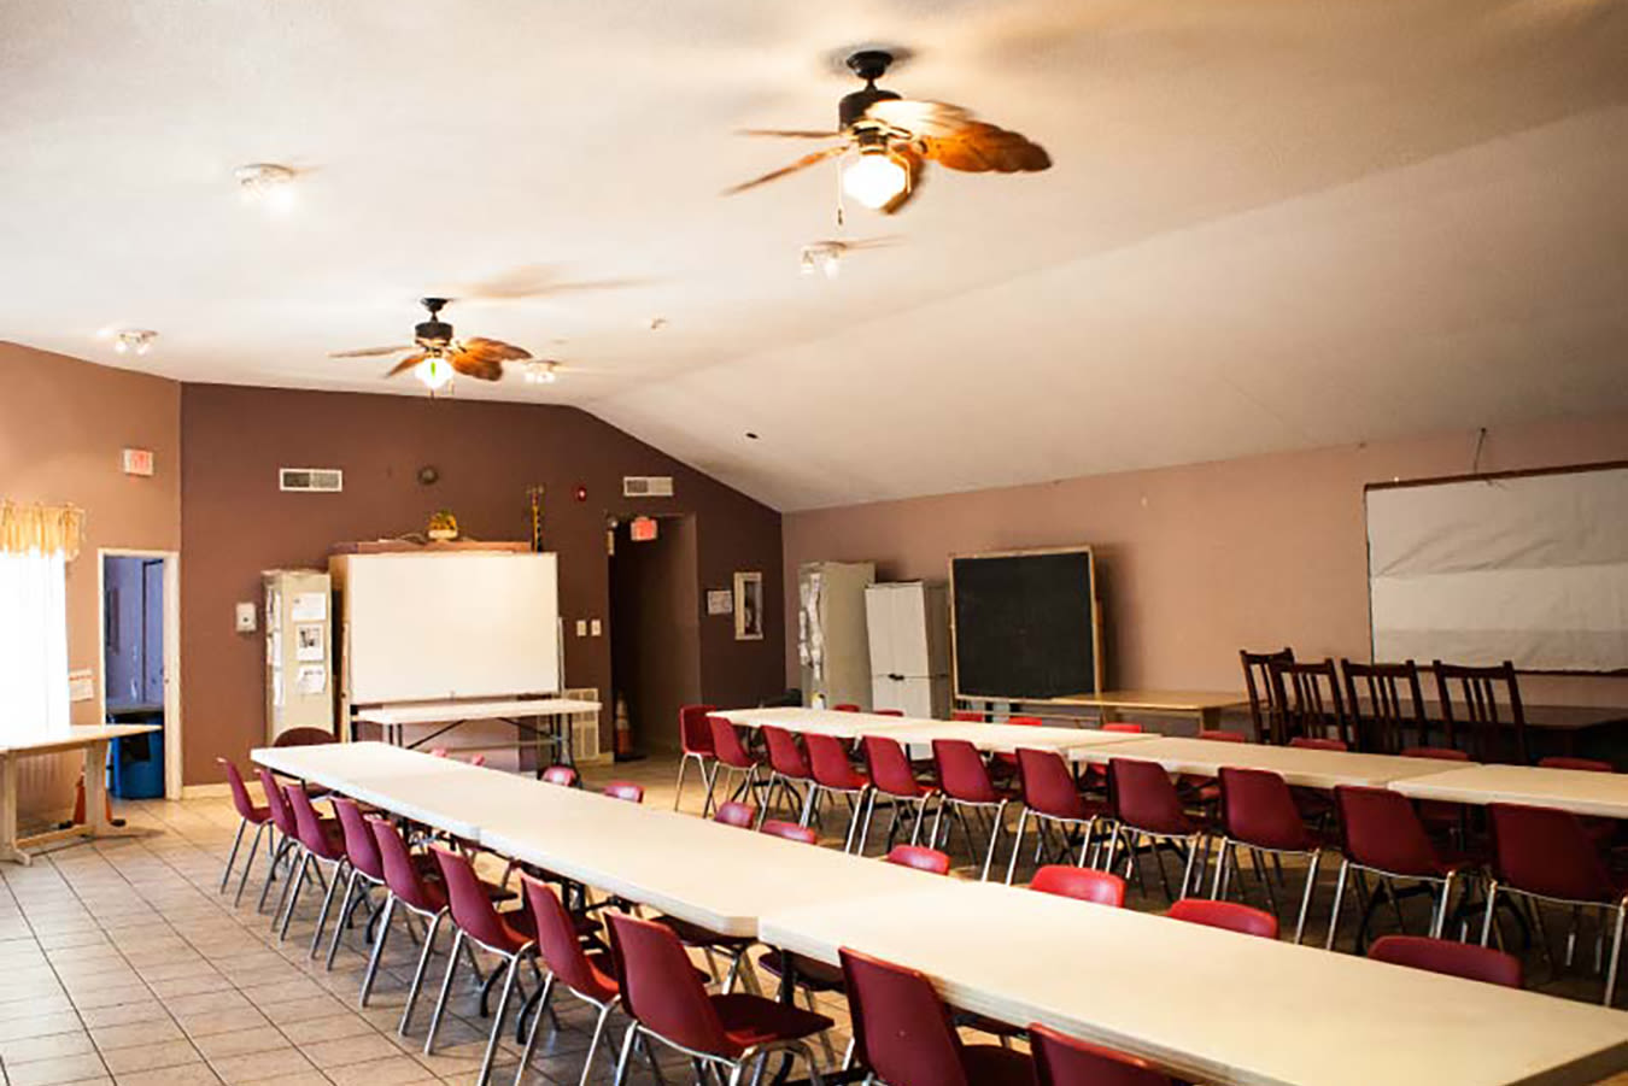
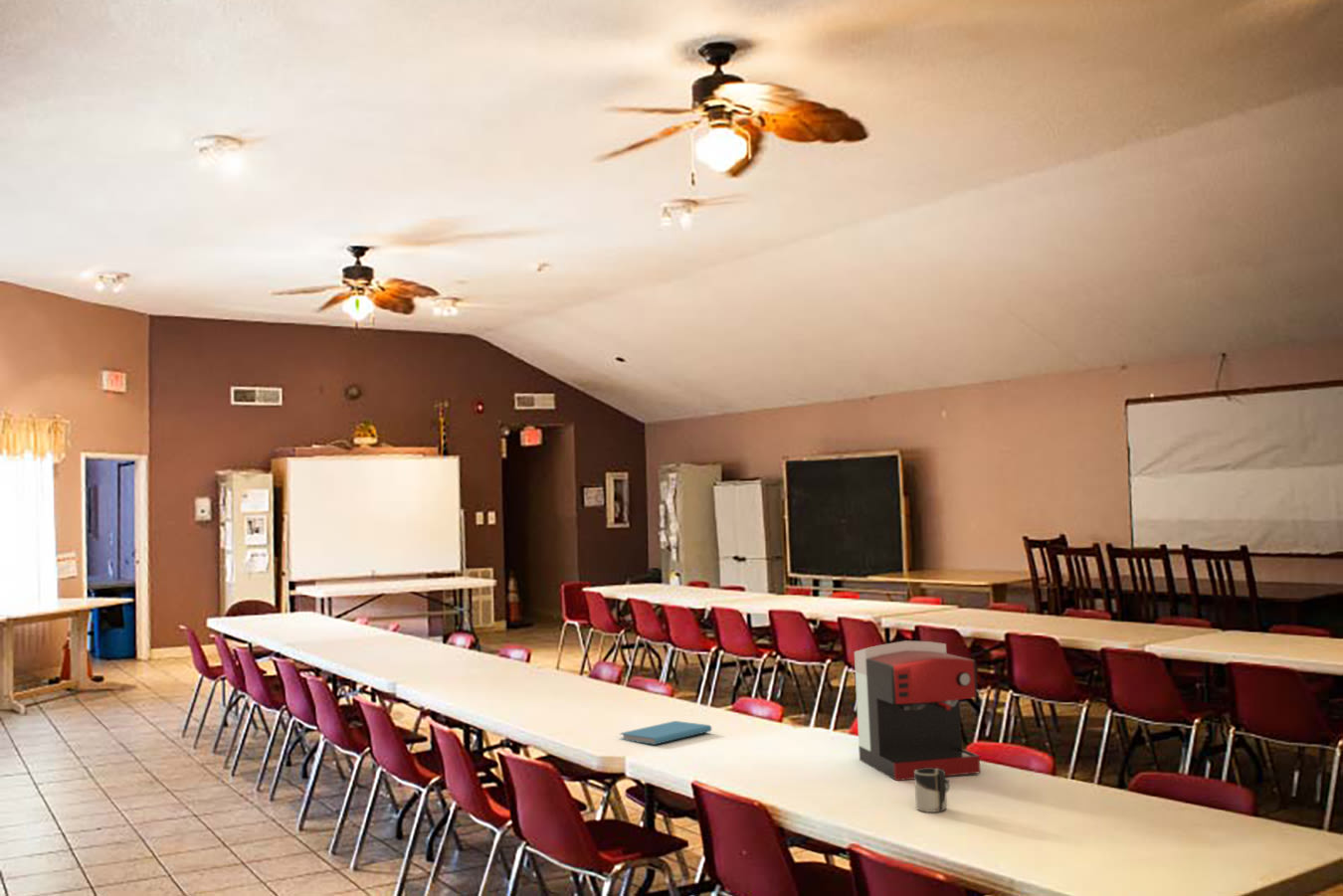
+ cup [913,768,951,813]
+ coffee maker [854,639,981,782]
+ book [619,720,712,746]
